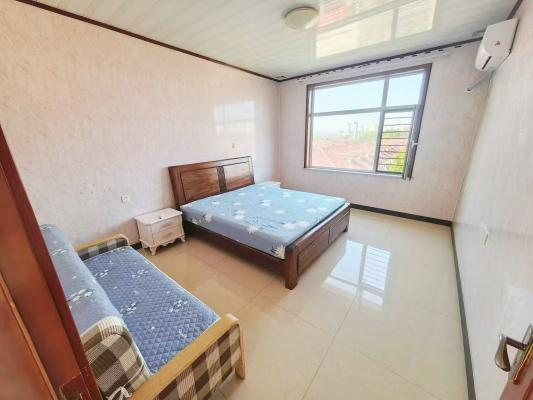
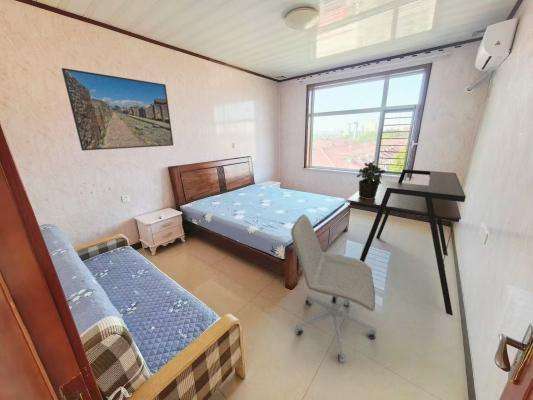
+ potted plant [356,160,386,199]
+ office chair [290,214,377,363]
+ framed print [60,67,174,152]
+ desk [346,168,467,317]
